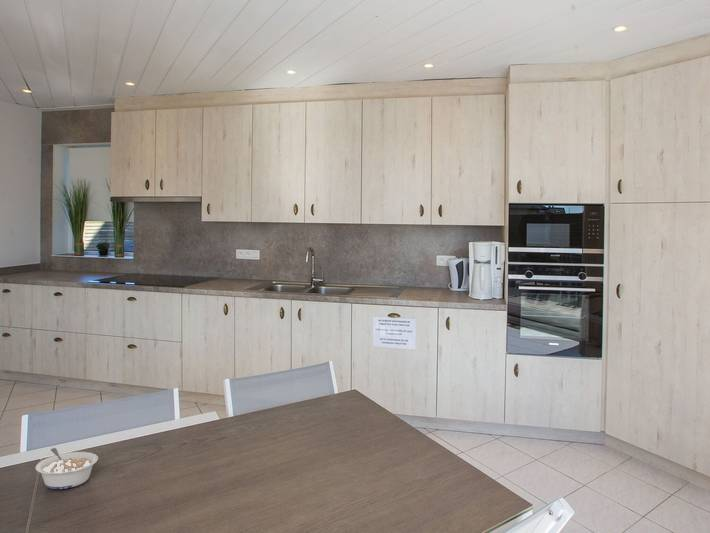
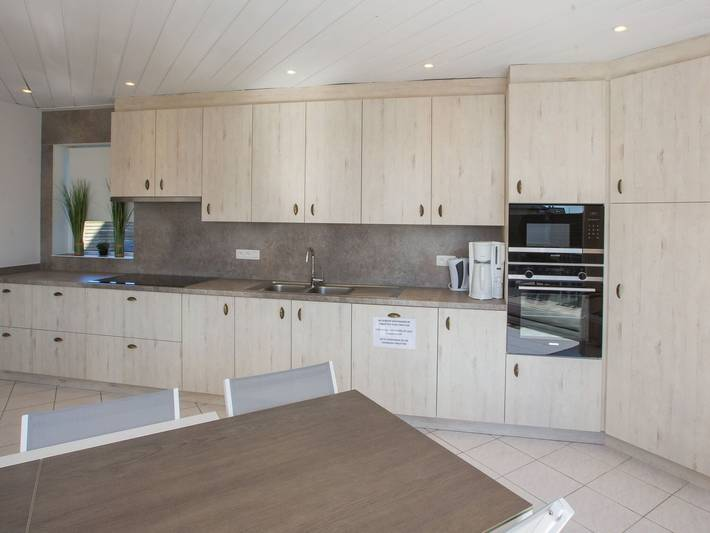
- legume [34,447,99,490]
